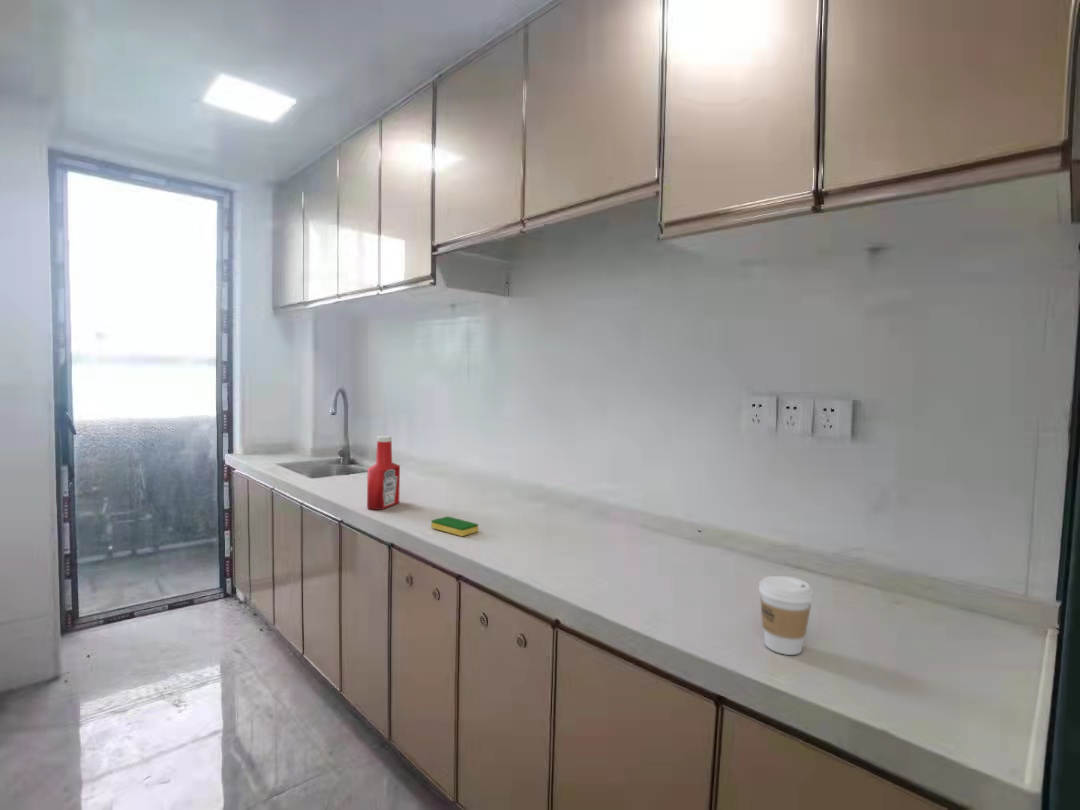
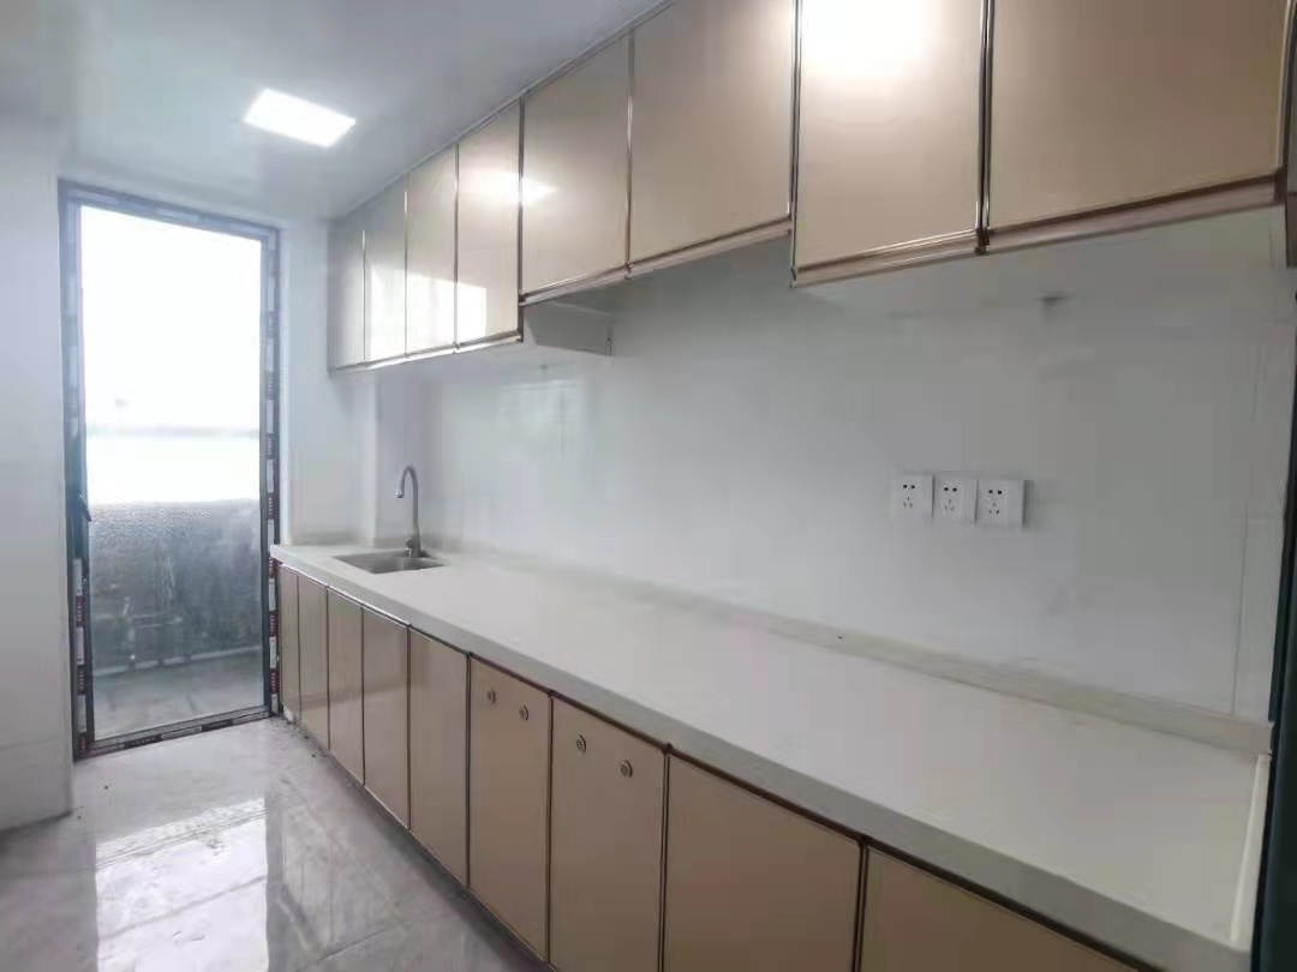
- soap bottle [366,435,401,511]
- coffee cup [758,575,814,656]
- dish sponge [430,515,479,537]
